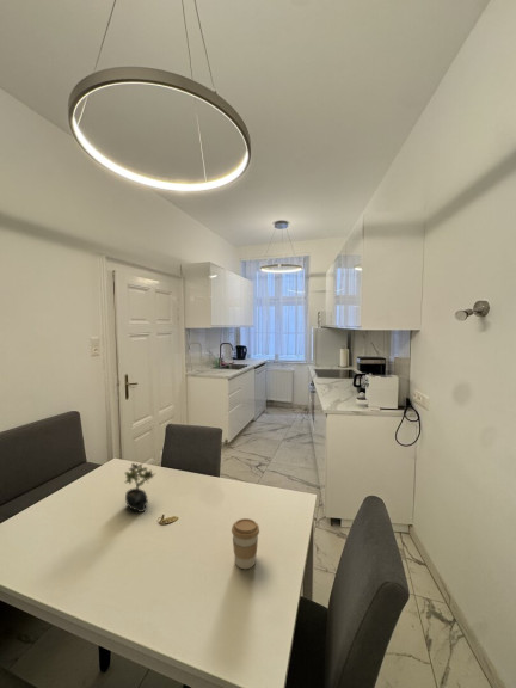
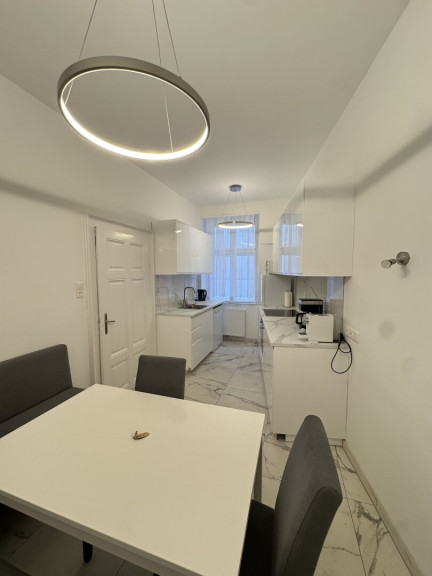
- succulent plant [124,462,156,514]
- coffee cup [231,517,260,570]
